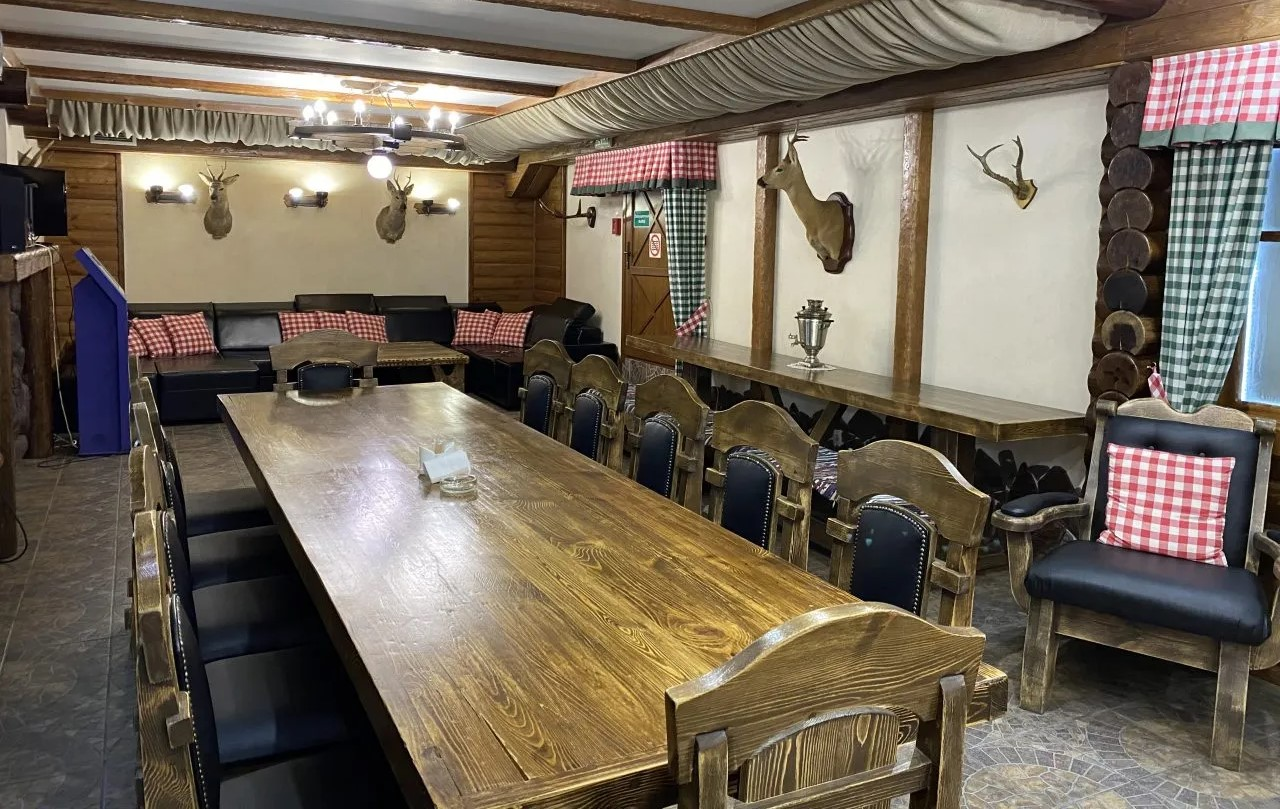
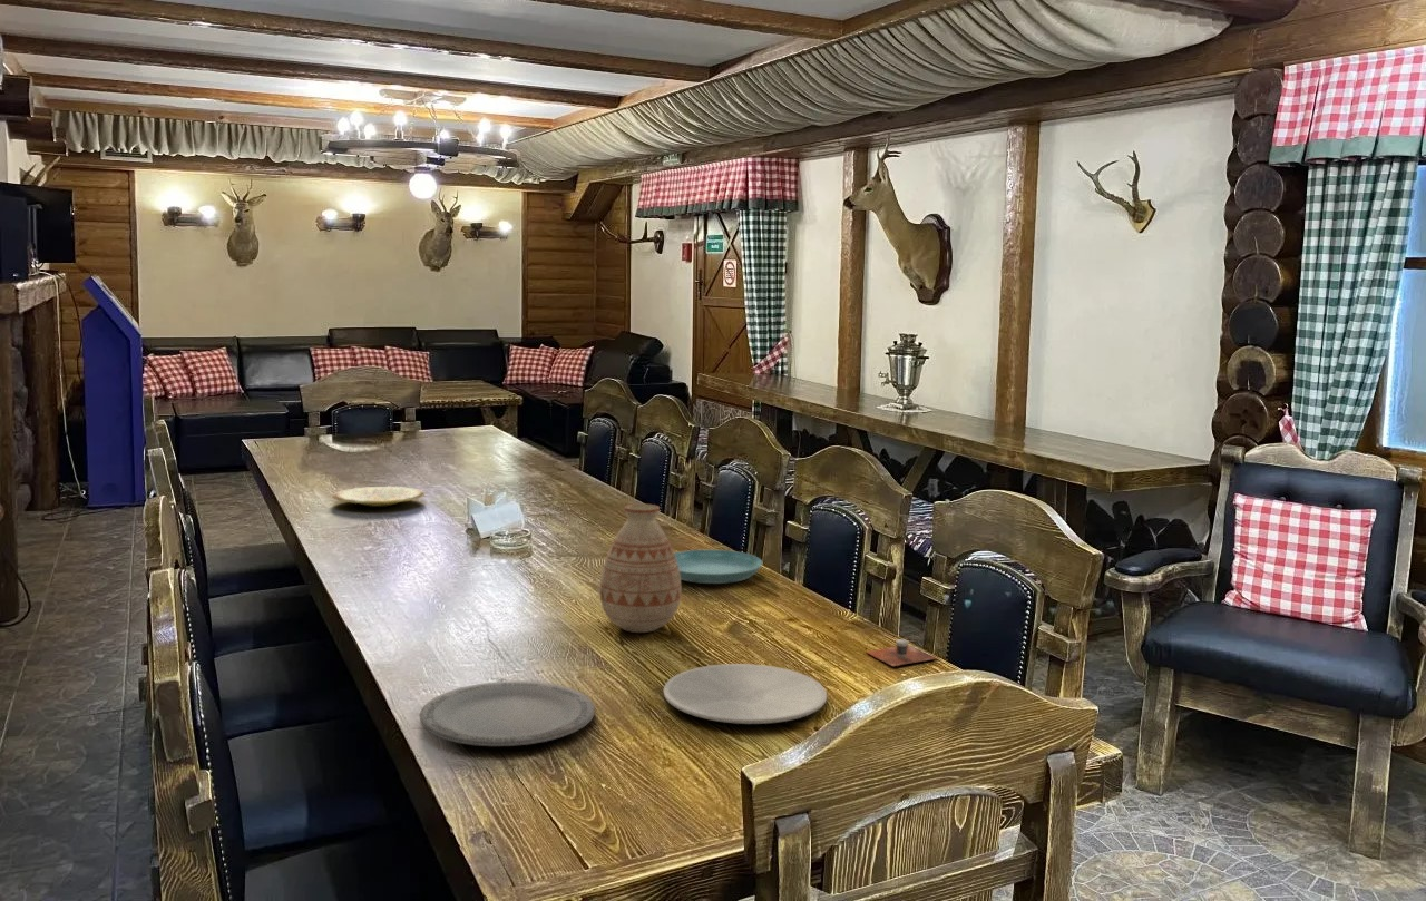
+ cup [865,638,938,667]
+ plate [419,679,596,747]
+ vase [598,502,682,634]
+ plate [663,663,828,725]
+ saucer [674,549,763,585]
+ plate [332,486,426,508]
